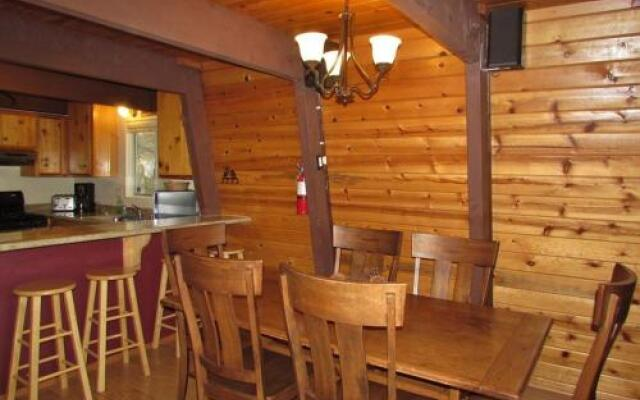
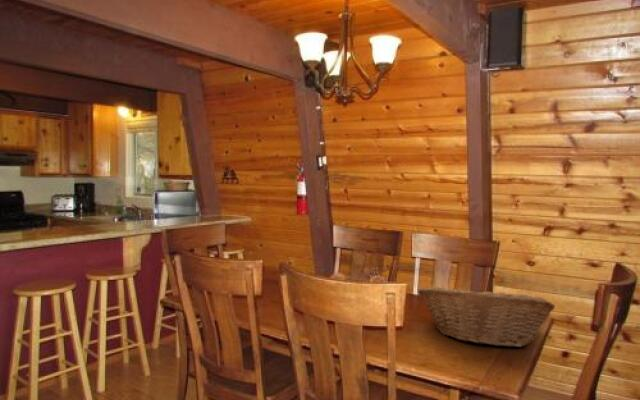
+ fruit basket [417,285,556,348]
